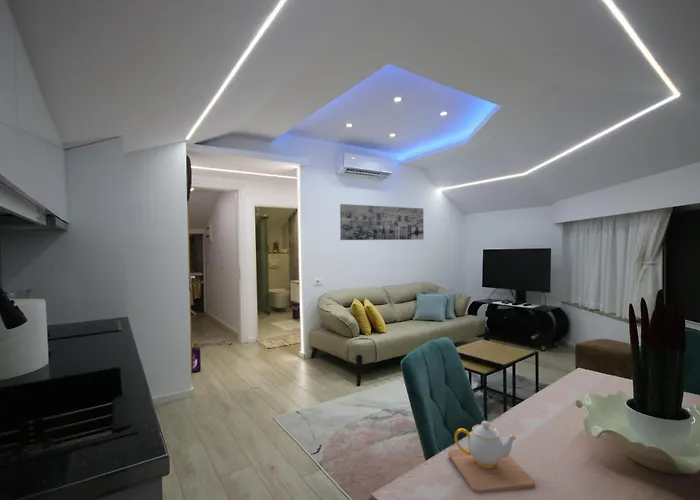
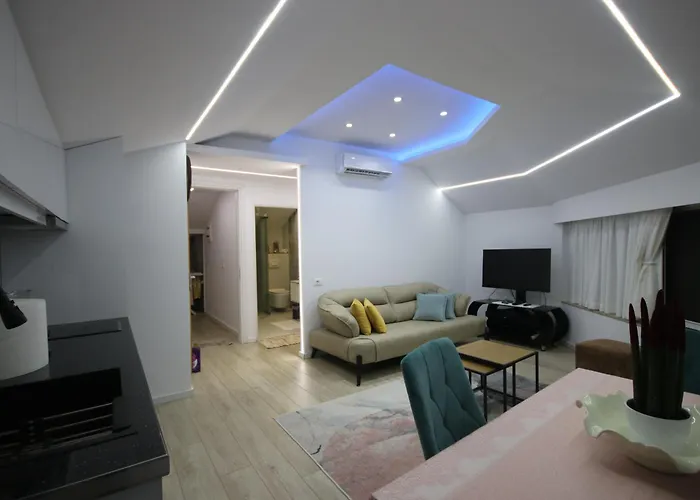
- wall art [339,203,425,241]
- teapot [447,420,536,495]
